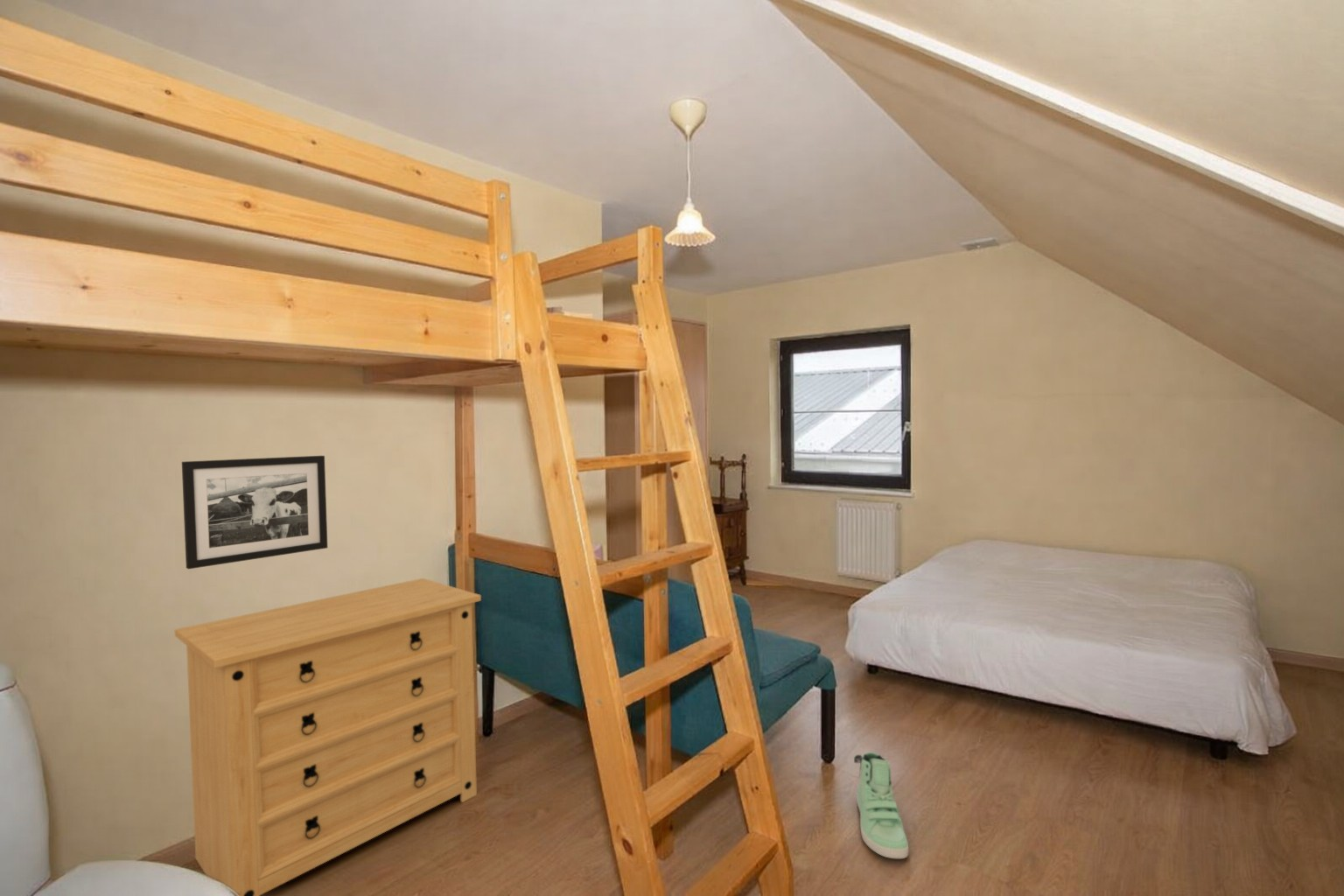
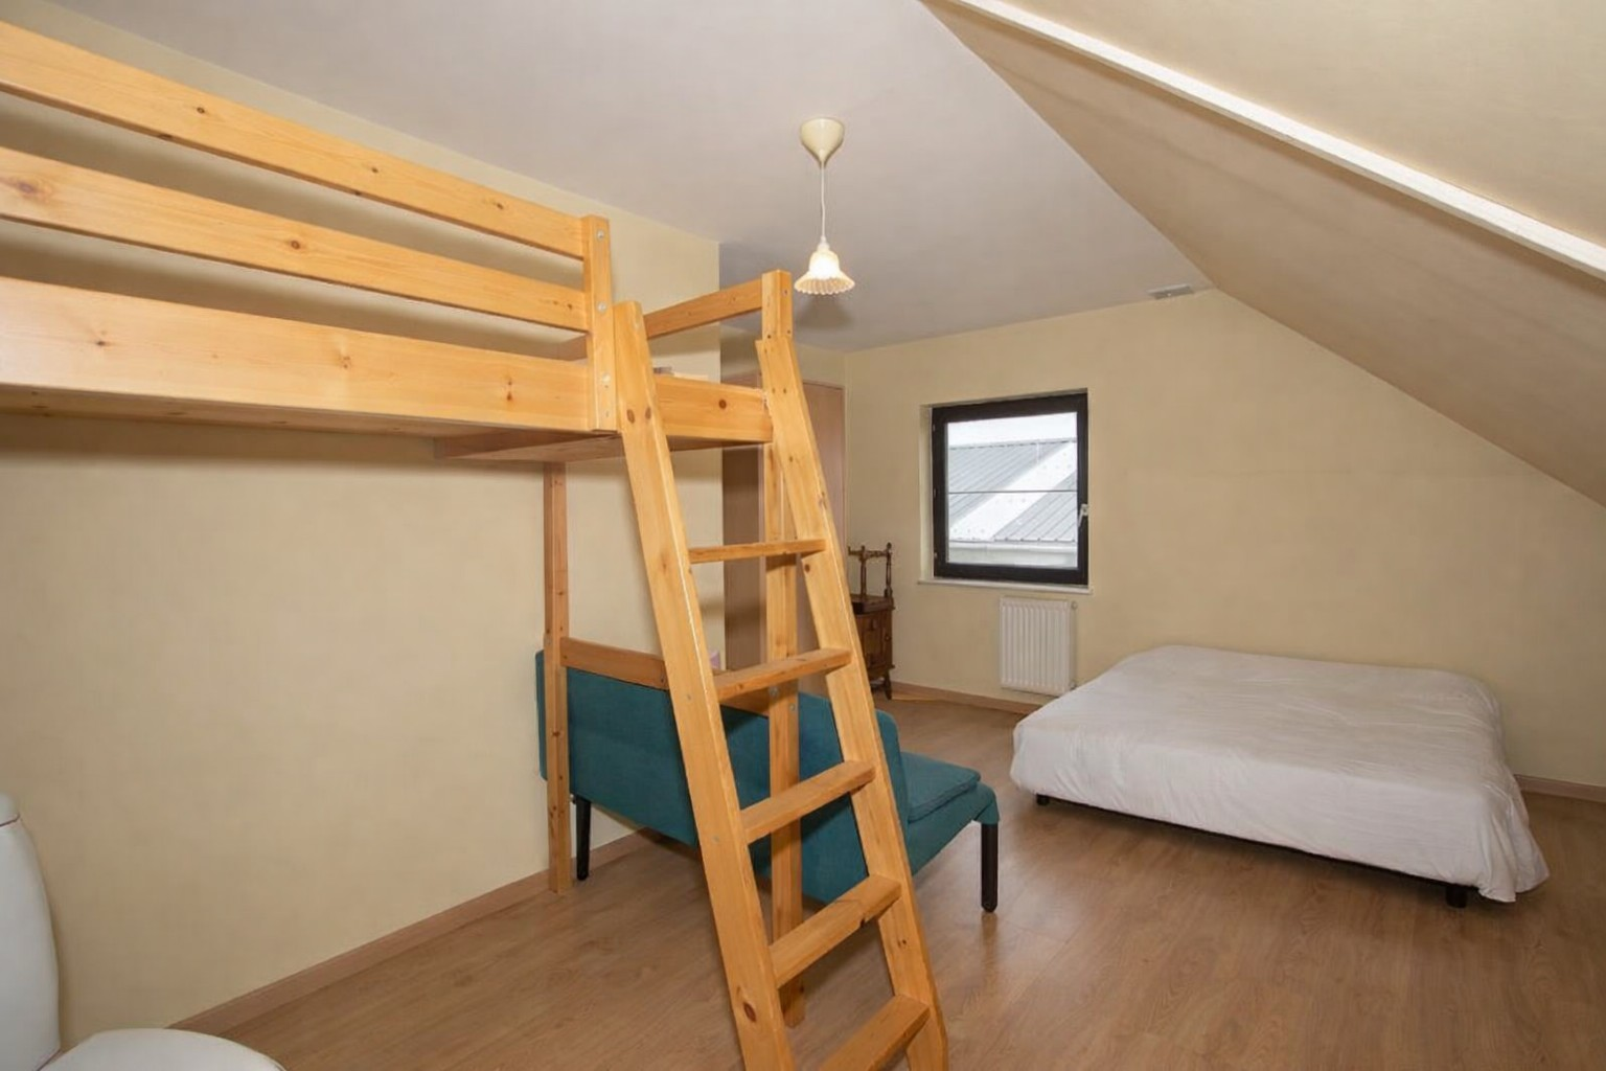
- sneaker [853,752,909,859]
- picture frame [181,455,328,570]
- dresser [174,577,482,896]
